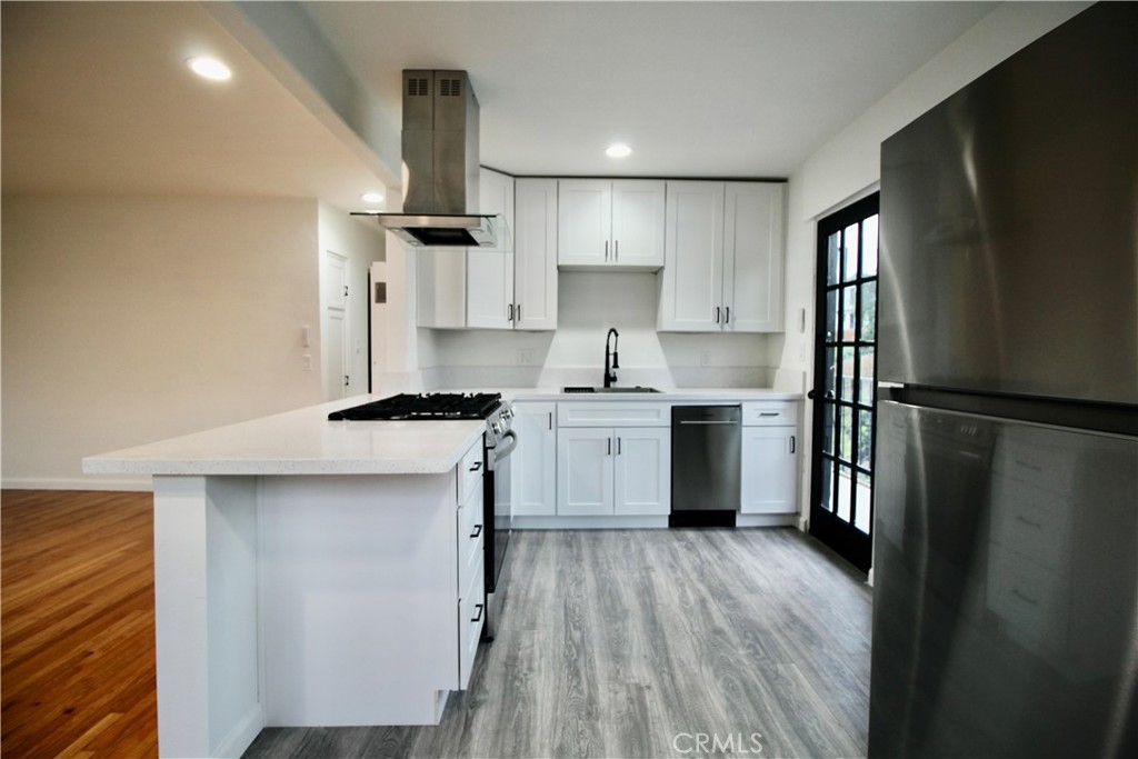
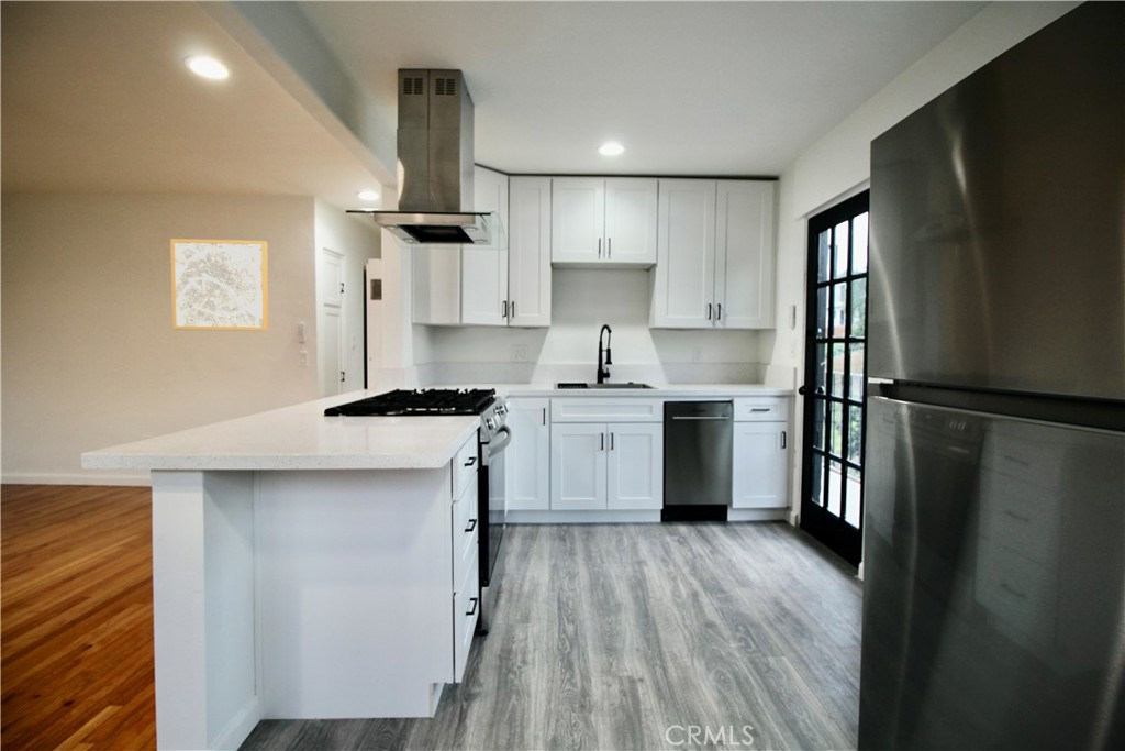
+ wall art [169,238,269,332]
